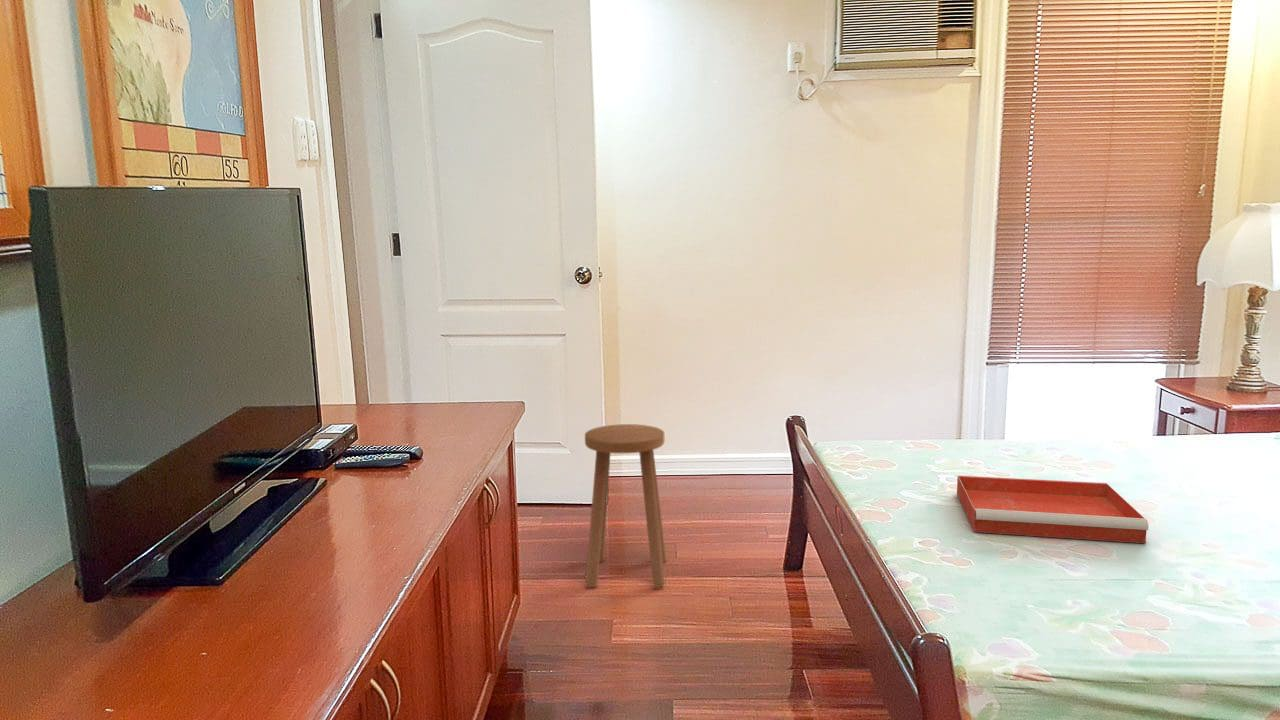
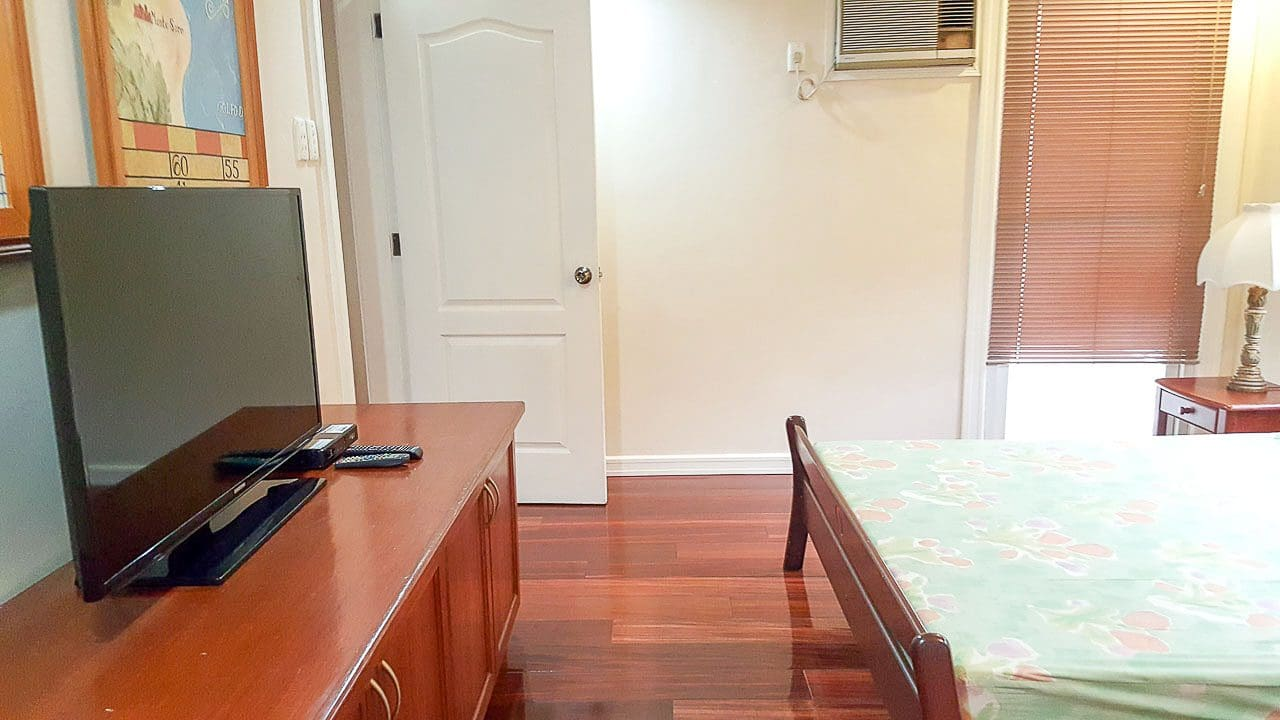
- stool [584,423,667,588]
- tray [956,475,1149,544]
